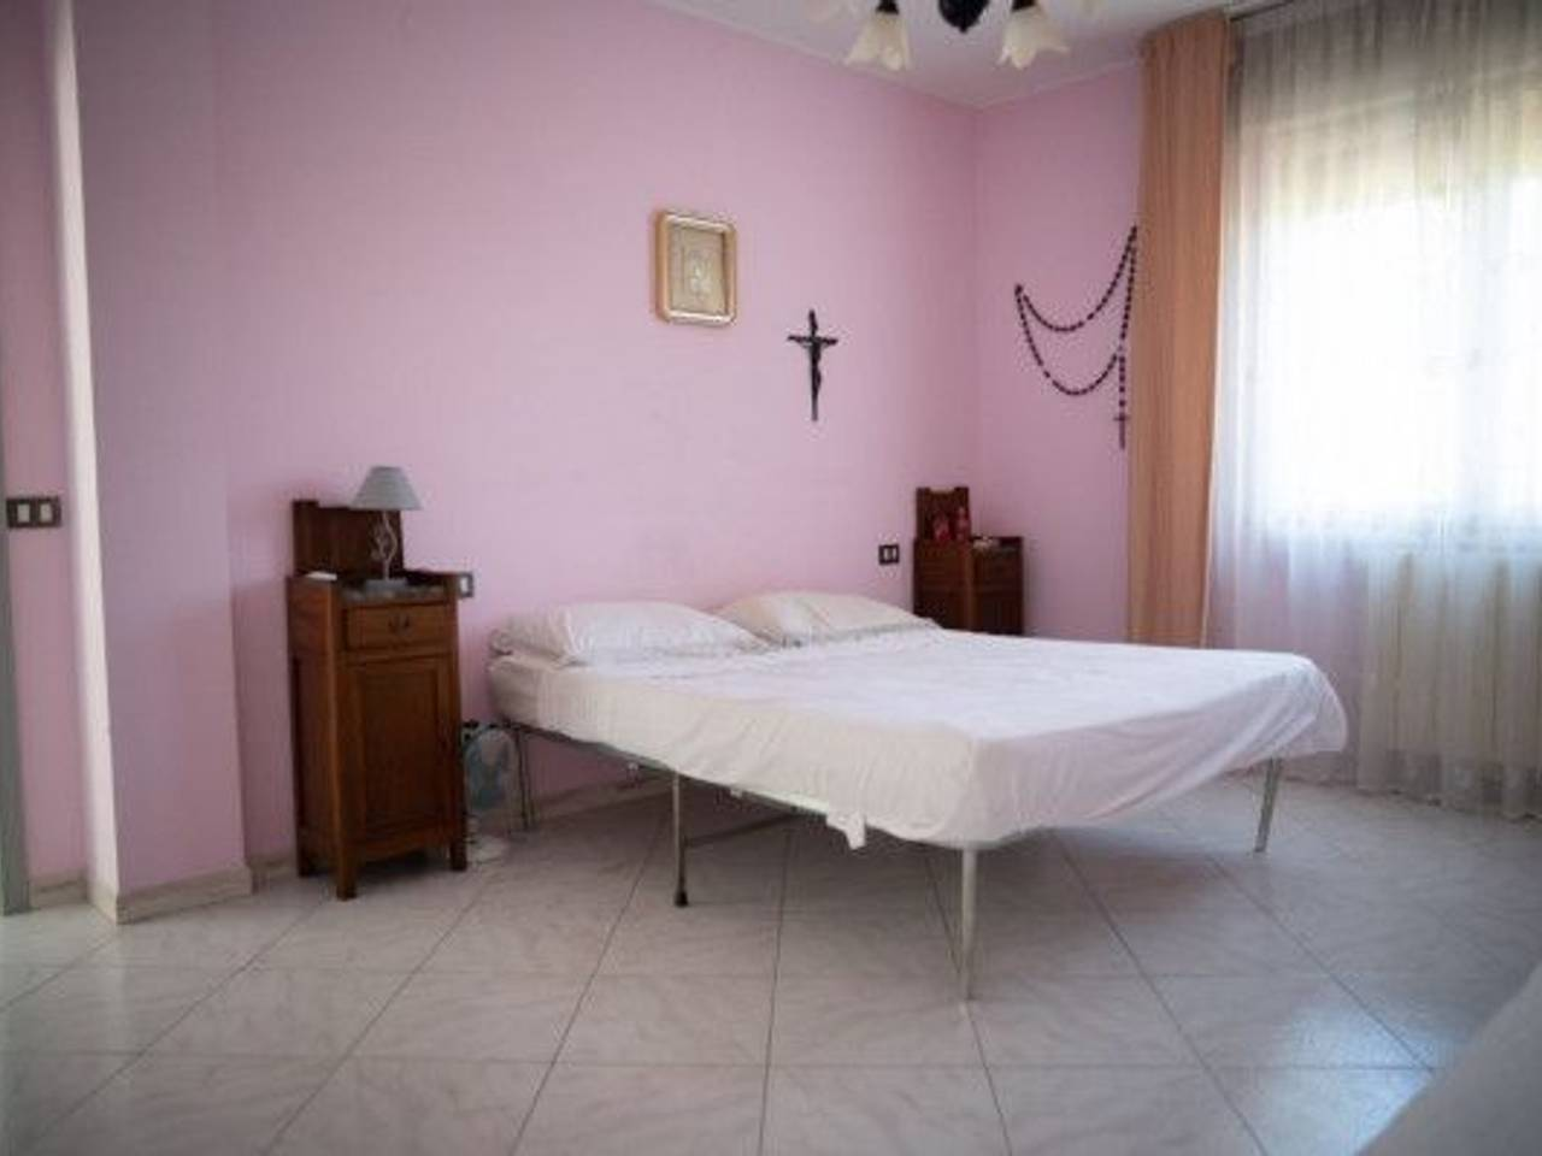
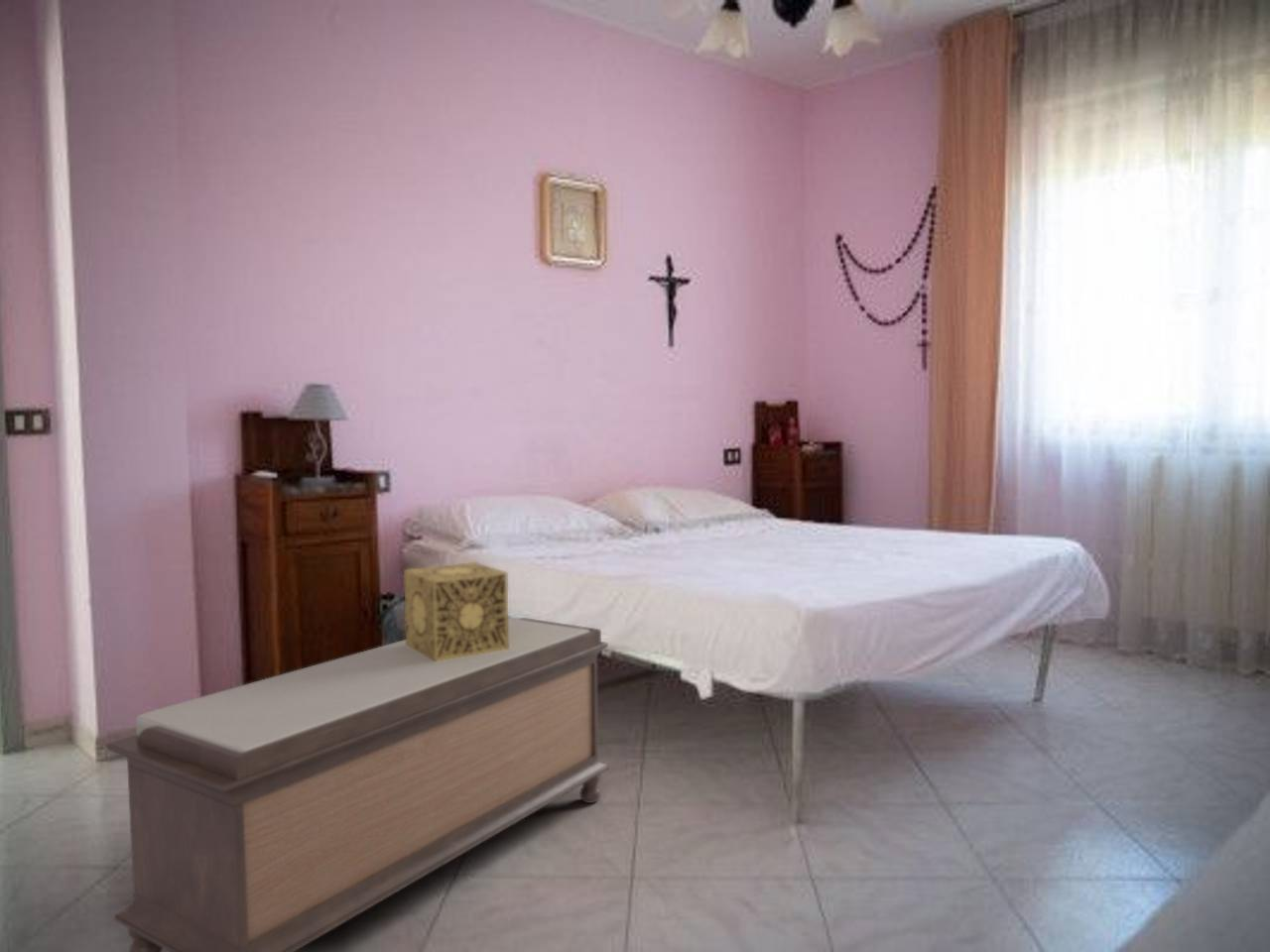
+ decorative box [403,561,509,661]
+ bench [104,617,610,952]
